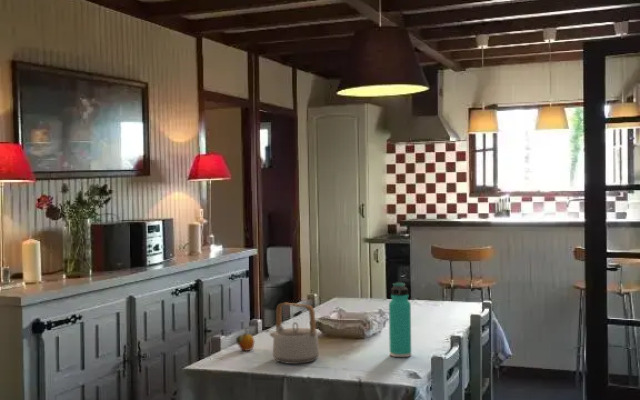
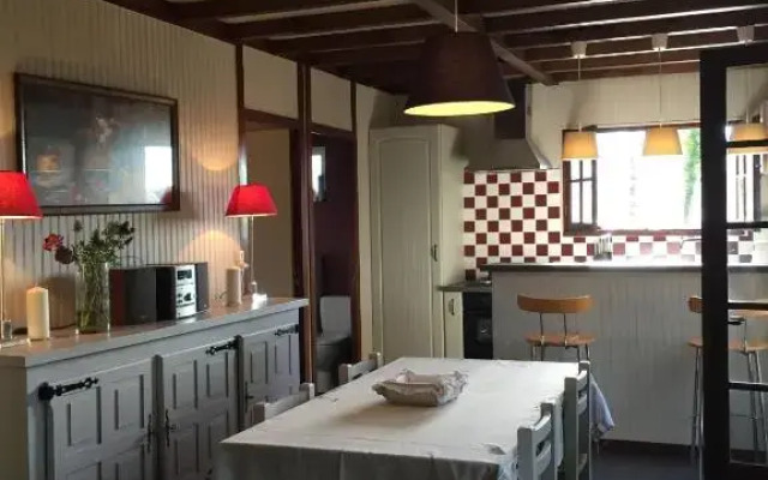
- fruit [235,327,255,352]
- teapot [269,302,320,365]
- thermos bottle [388,281,412,358]
